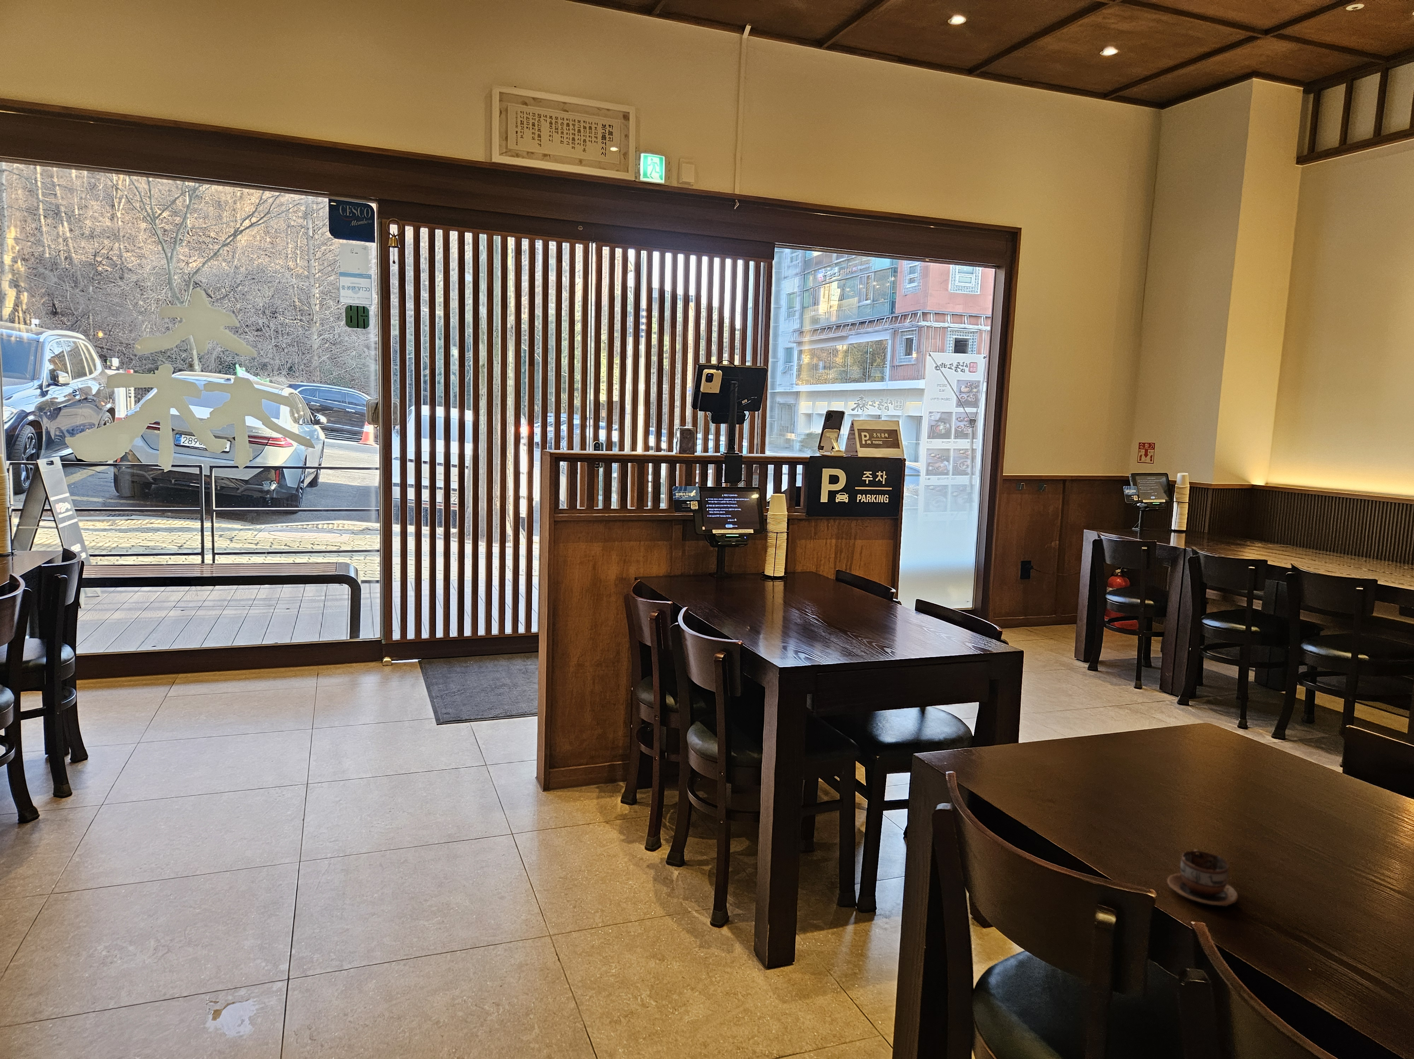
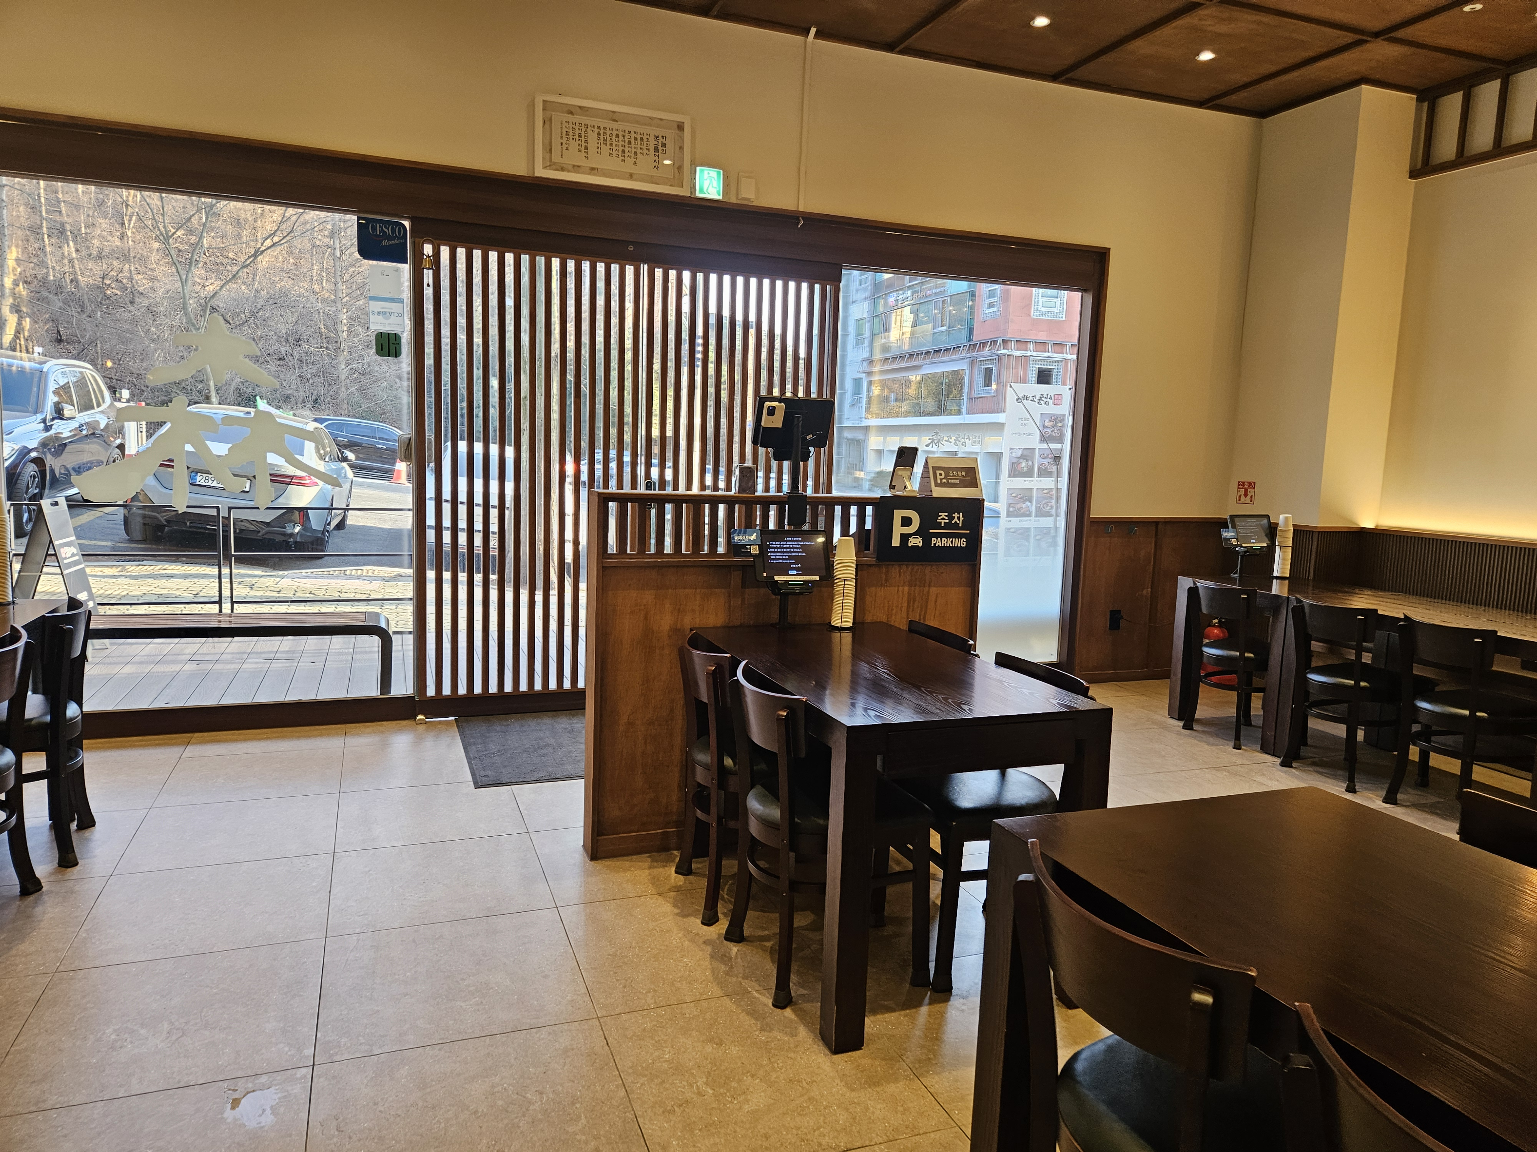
- cup [1167,850,1238,907]
